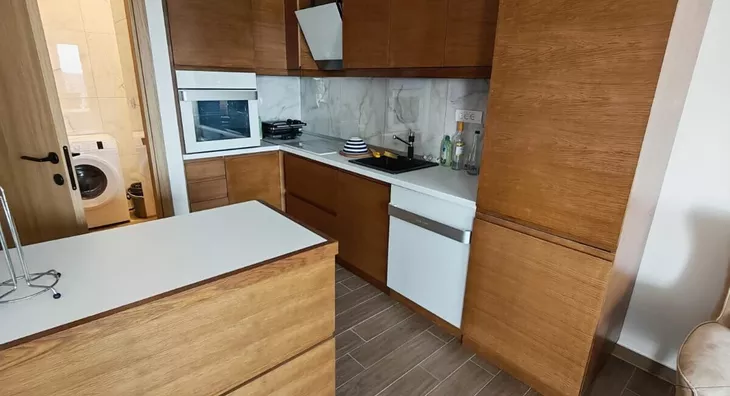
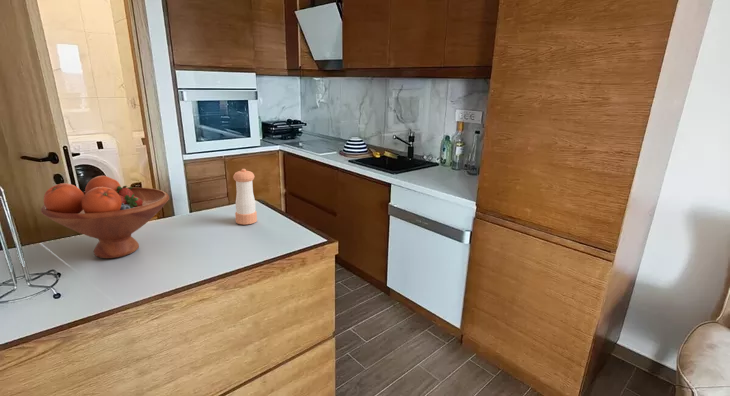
+ fruit bowl [40,175,170,259]
+ pepper shaker [232,168,258,225]
